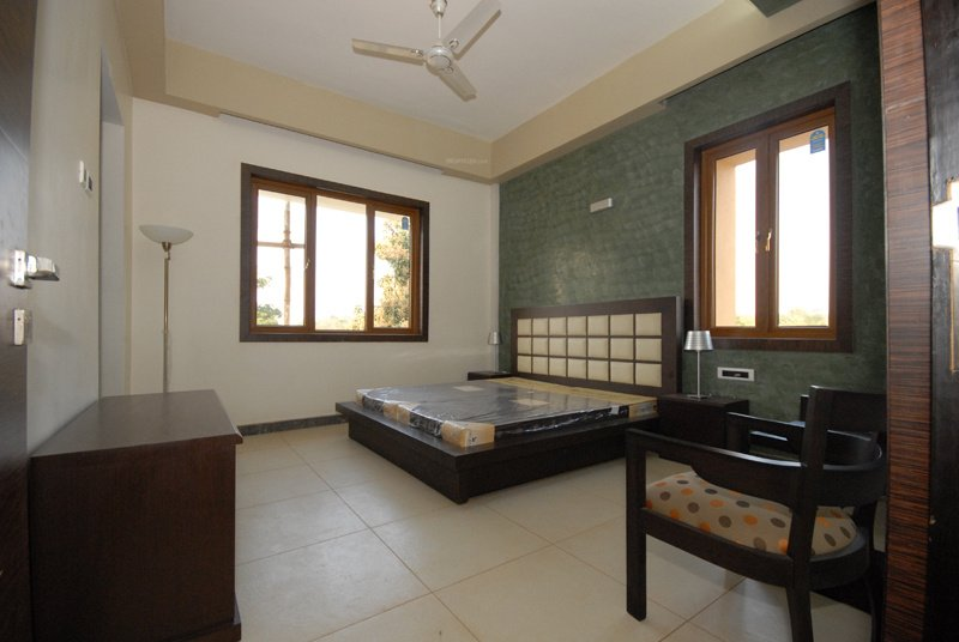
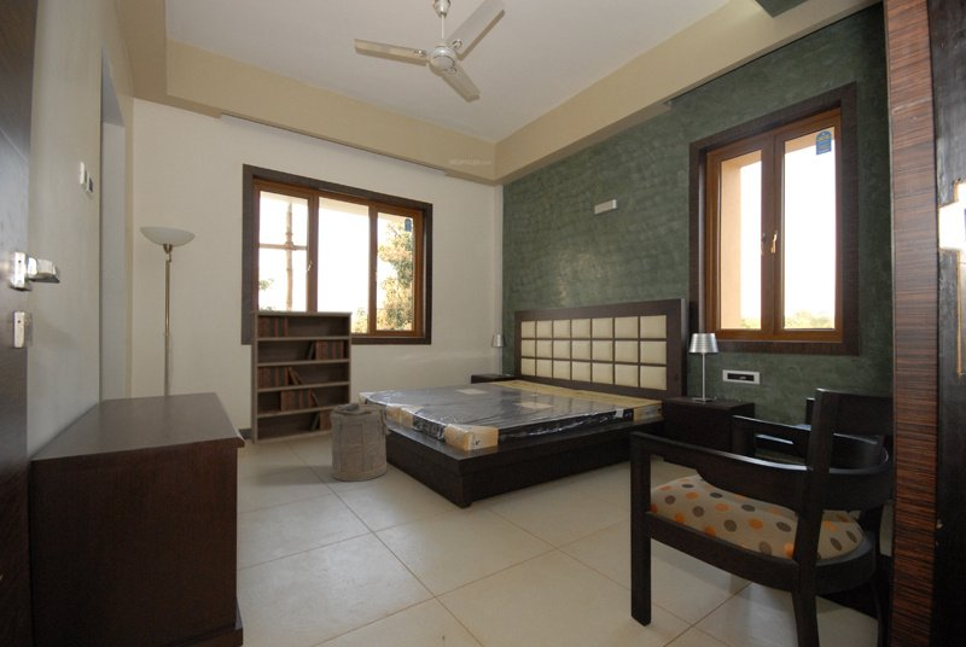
+ laundry hamper [331,401,400,483]
+ bookshelf [249,309,354,445]
